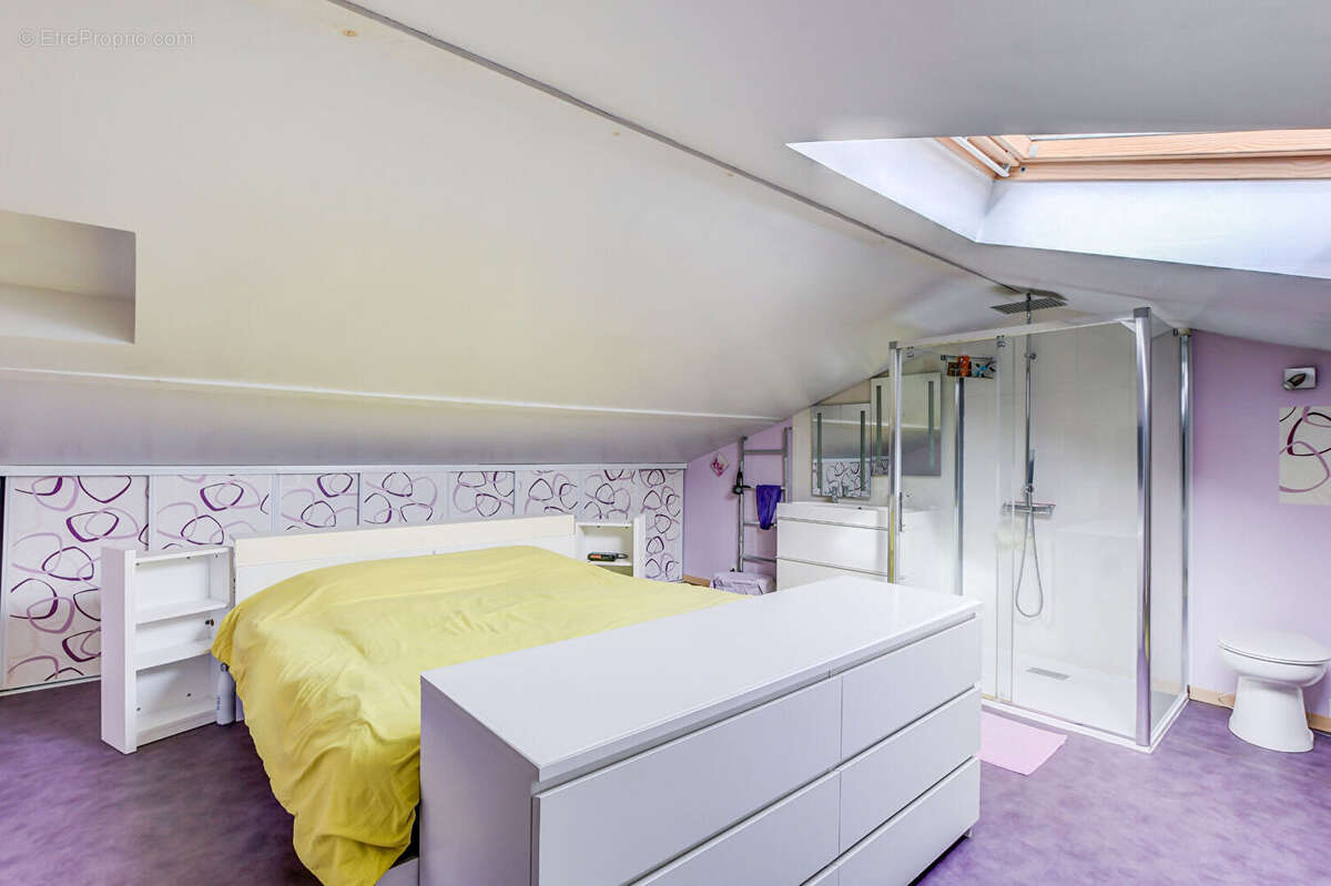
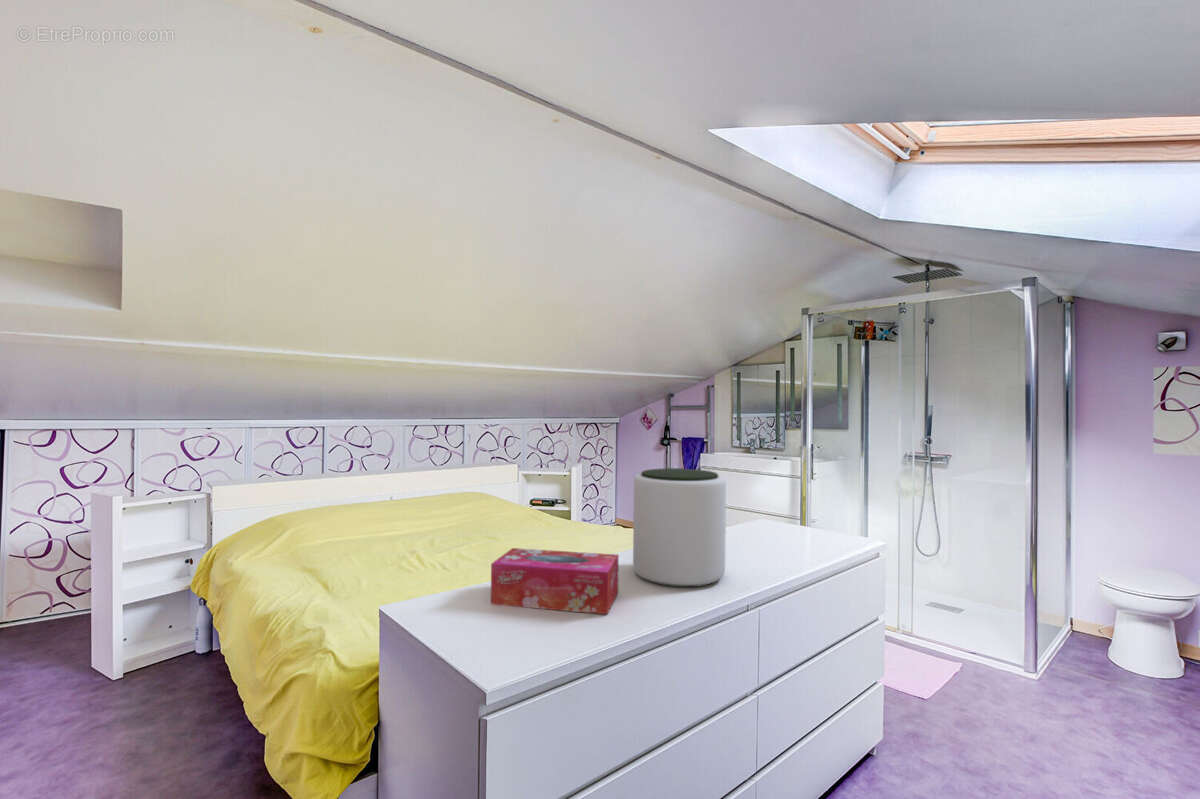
+ plant pot [632,467,727,588]
+ tissue box [490,547,620,615]
